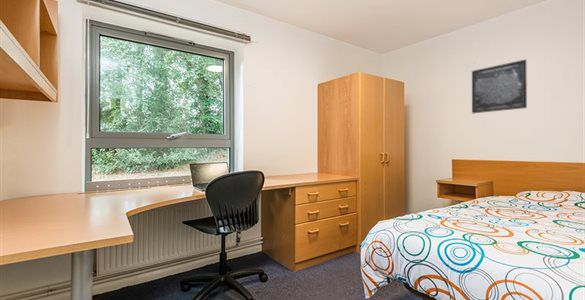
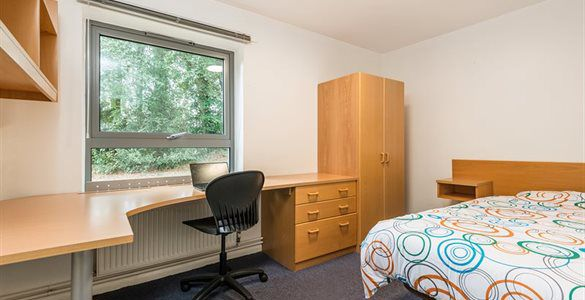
- wall art [471,58,528,114]
